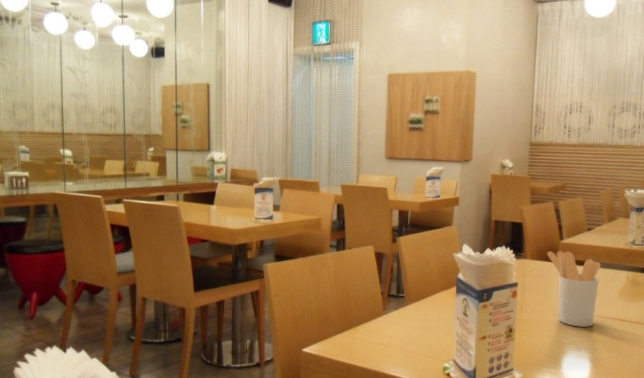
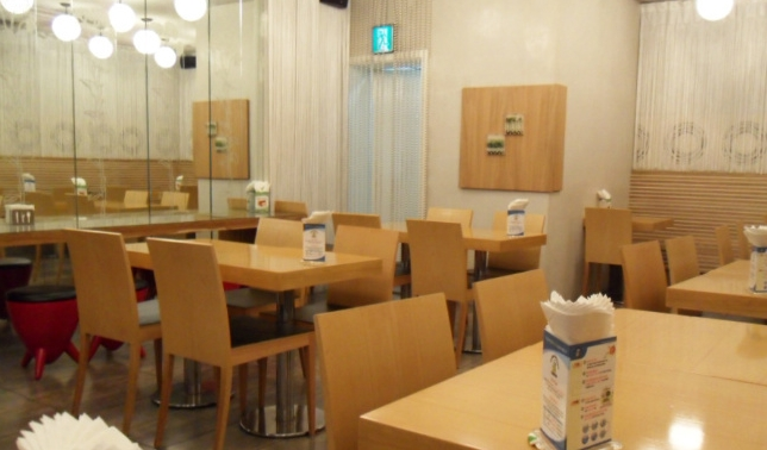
- utensil holder [546,250,601,328]
